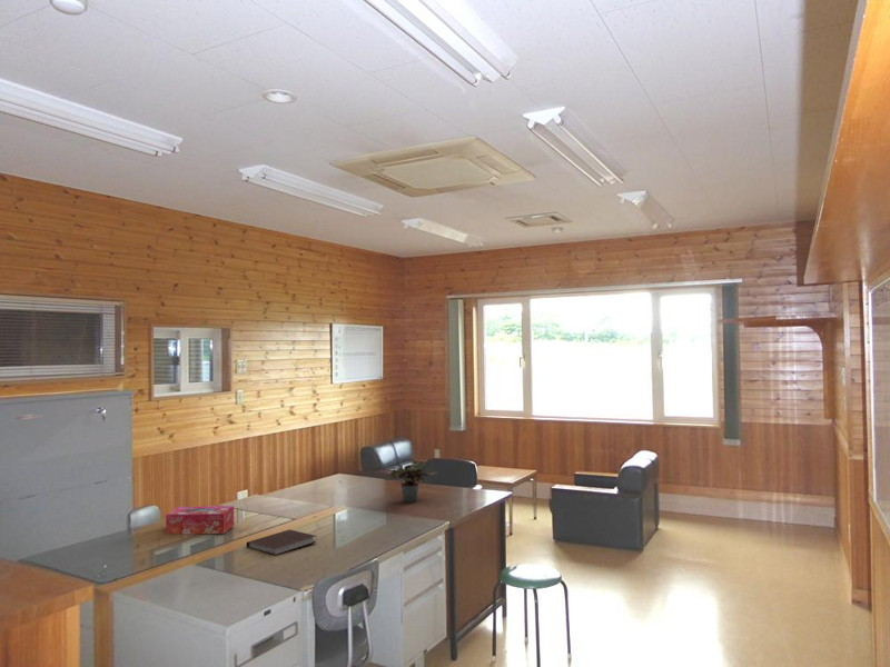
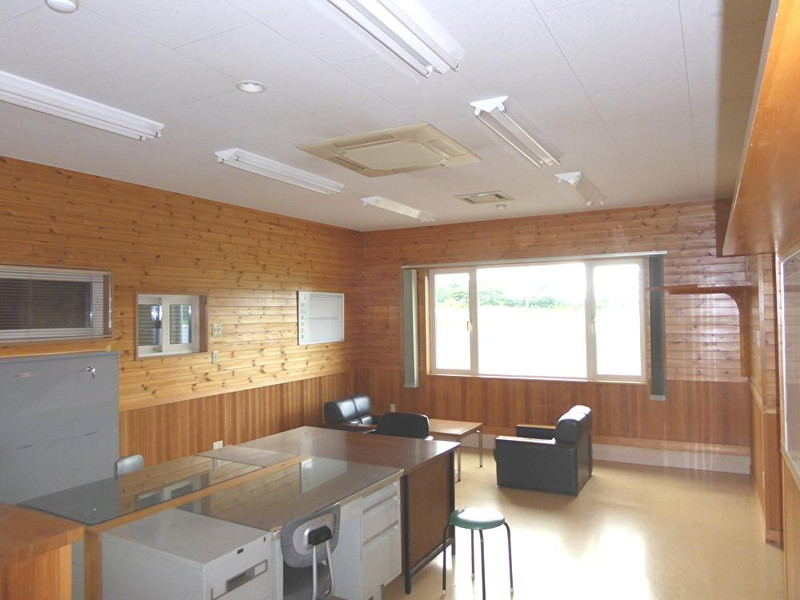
- tissue box [165,505,235,535]
- potted plant [382,462,438,504]
- notebook [246,529,317,557]
